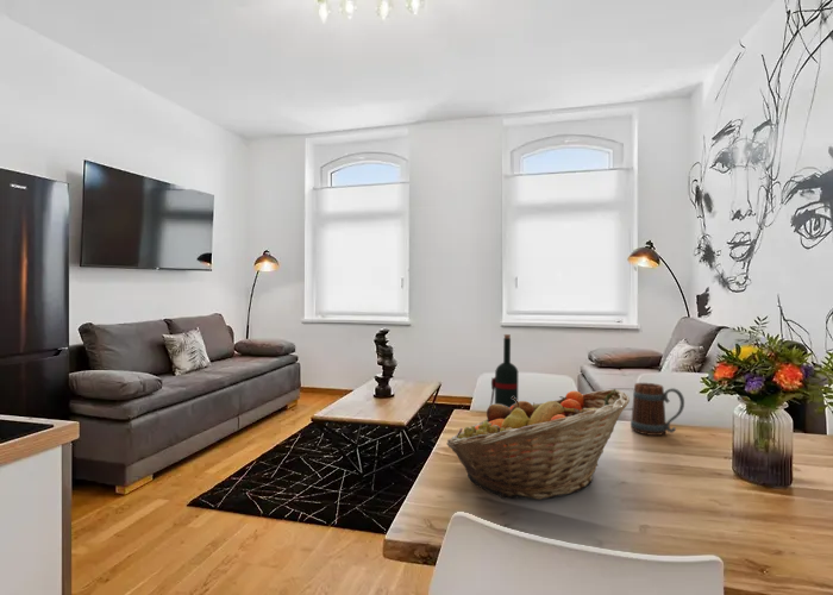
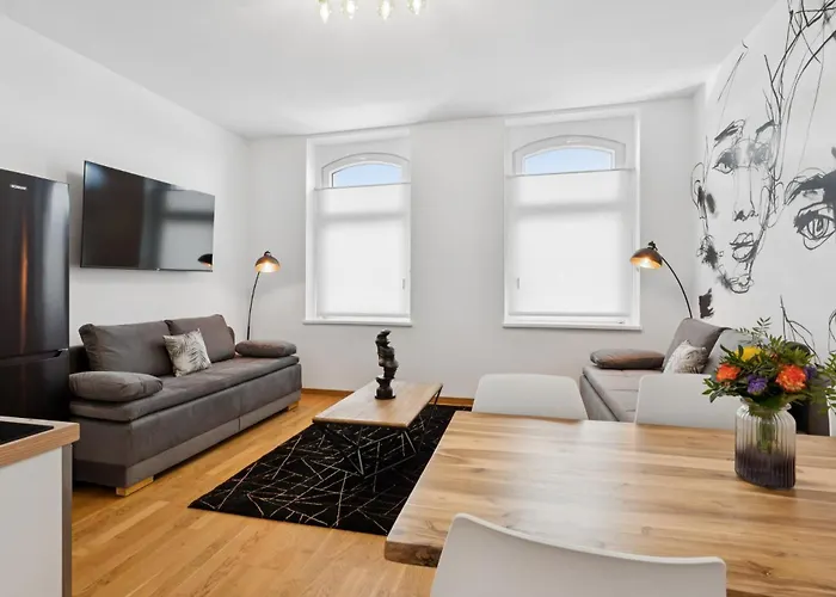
- mug [630,382,685,437]
- fruit basket [445,388,631,501]
- wine bottle [489,333,519,408]
